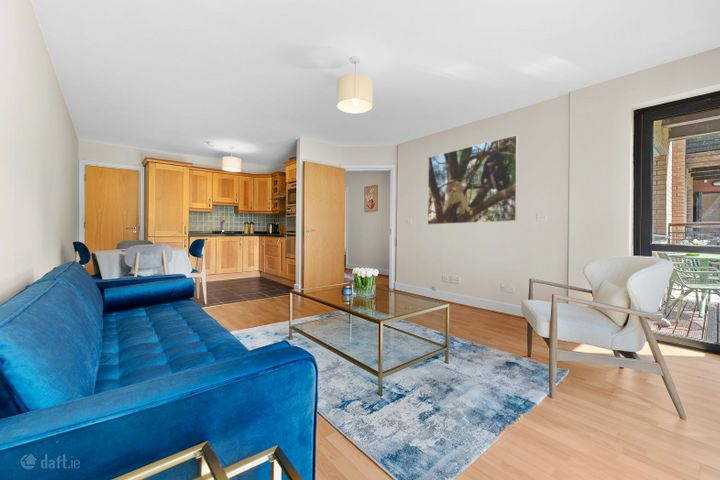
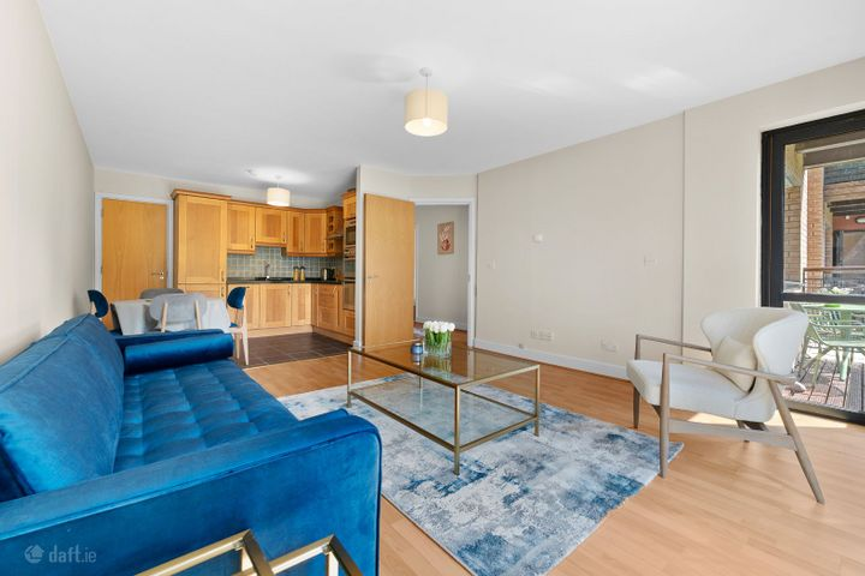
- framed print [427,134,519,226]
